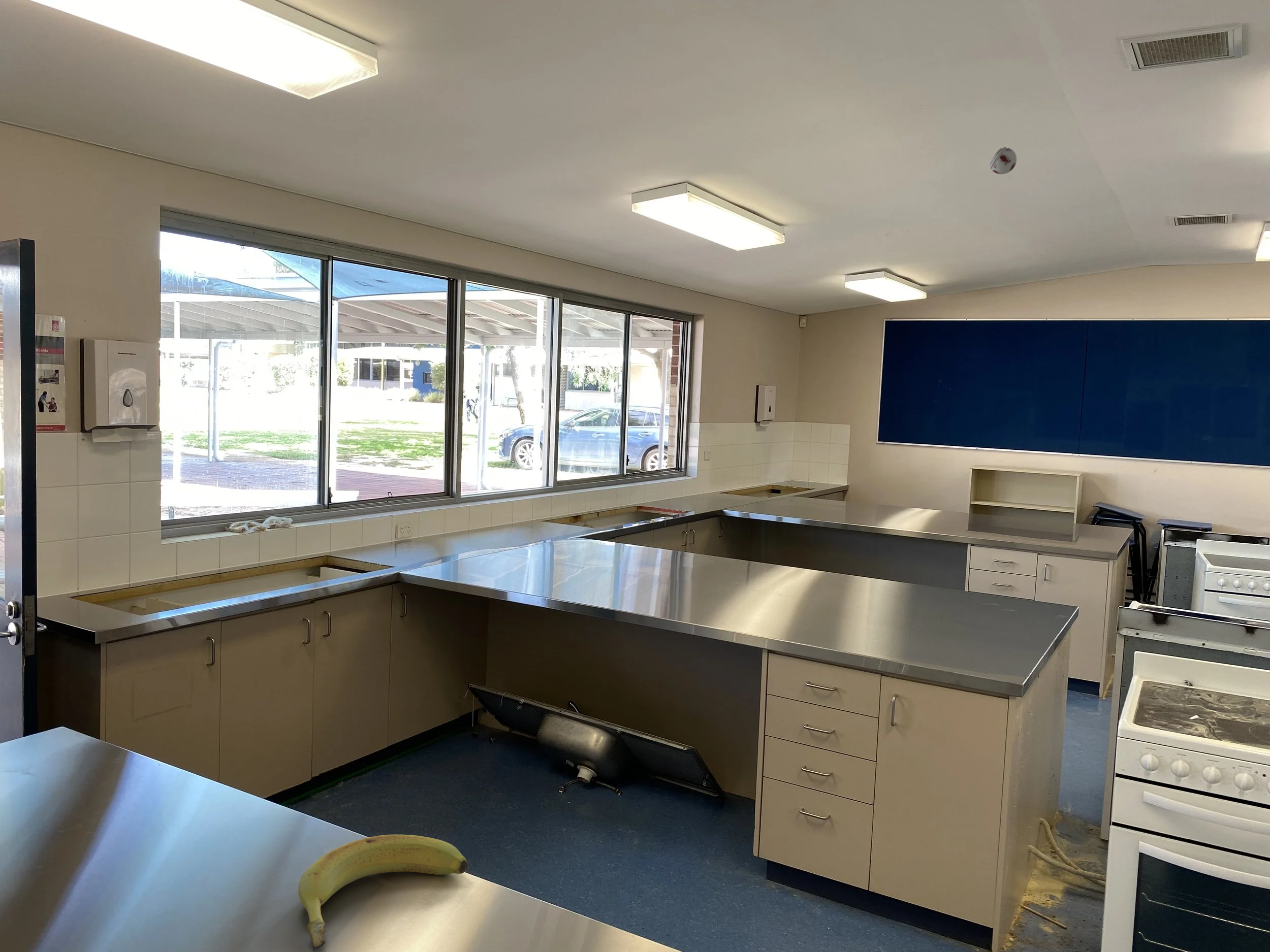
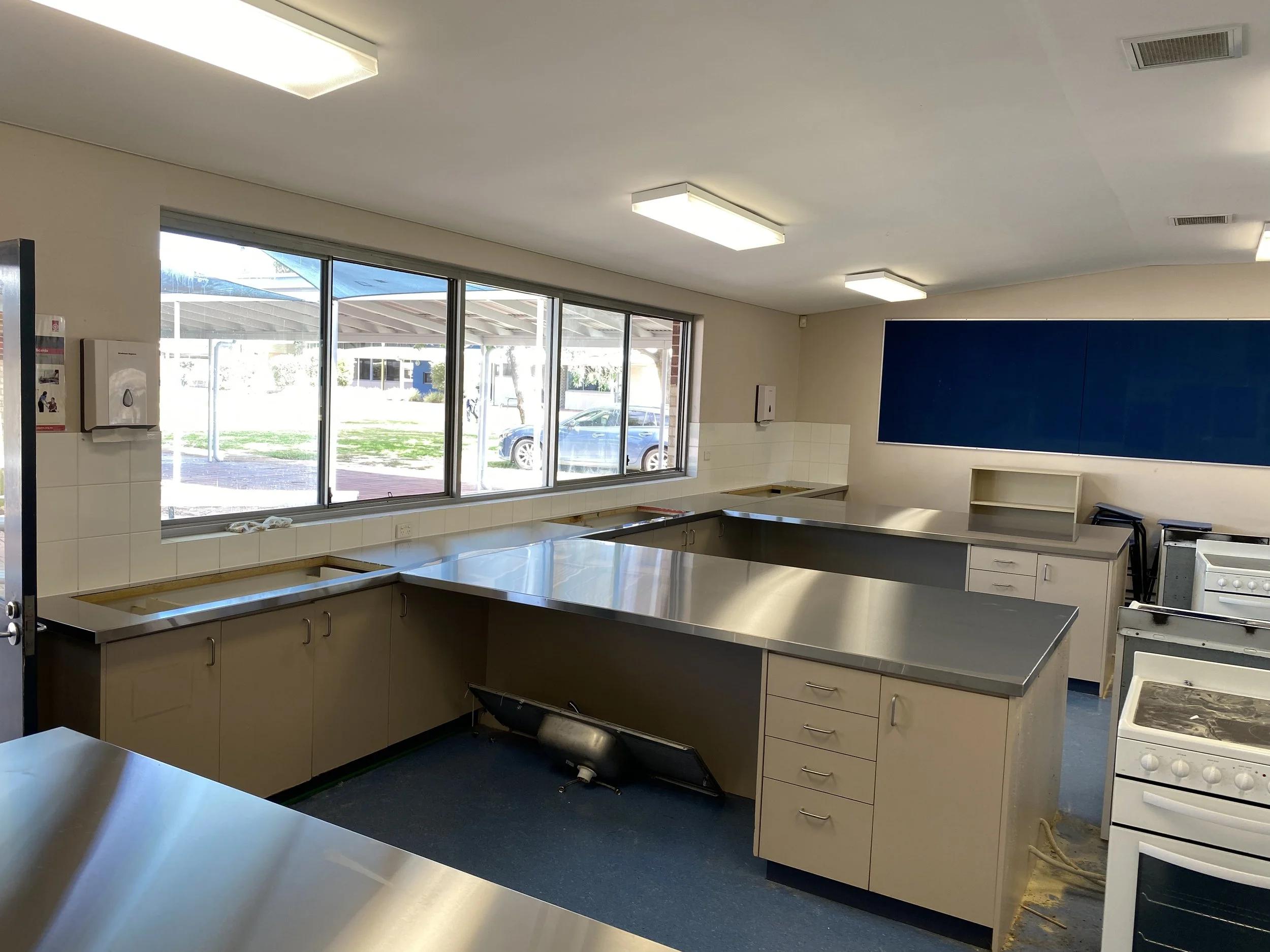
- banana [298,834,468,949]
- smoke detector [989,147,1017,175]
